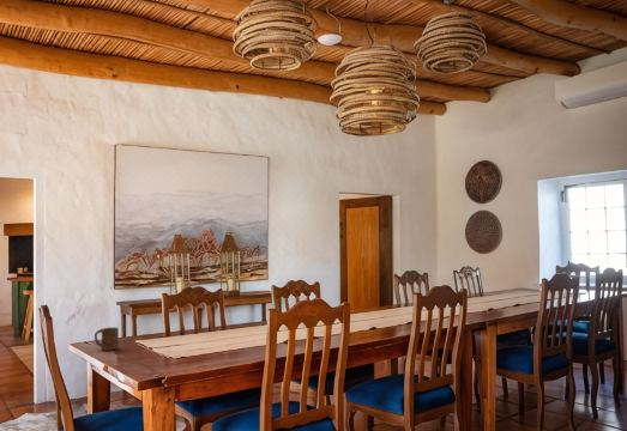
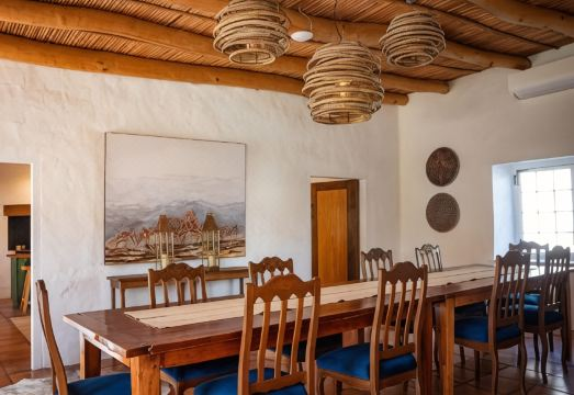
- cup [94,327,120,352]
